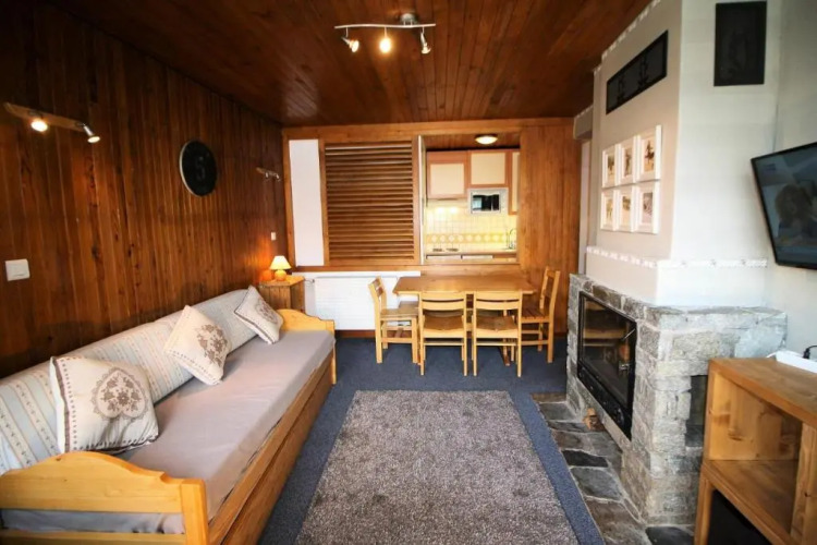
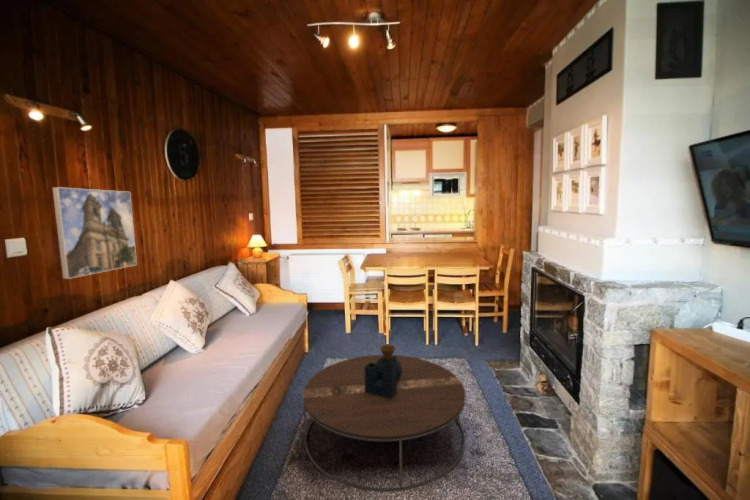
+ coffee table [302,344,466,493]
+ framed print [51,186,138,280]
